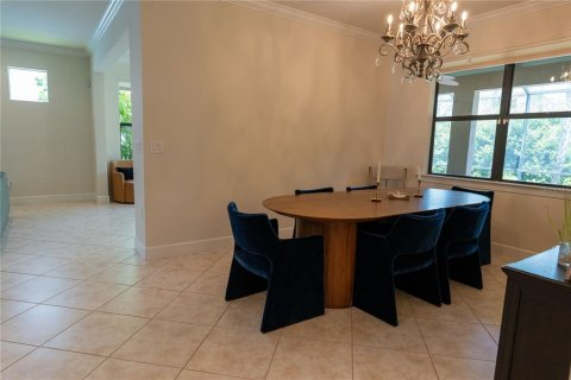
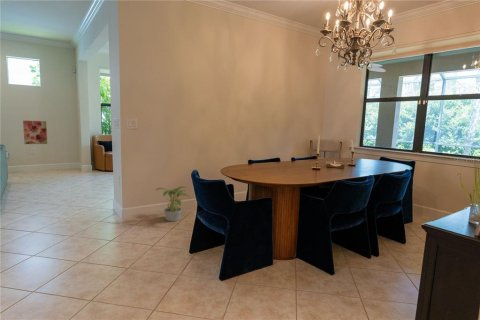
+ wall art [22,120,48,145]
+ potted plant [155,185,191,222]
